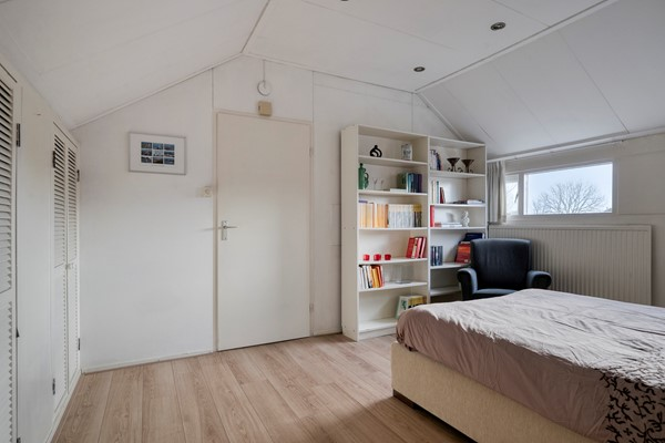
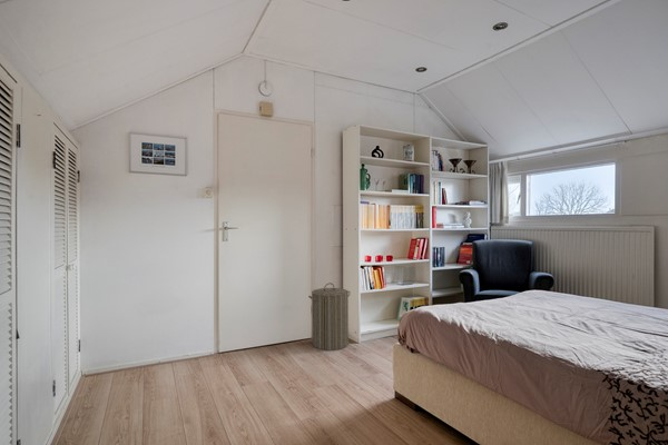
+ laundry hamper [307,281,352,352]
